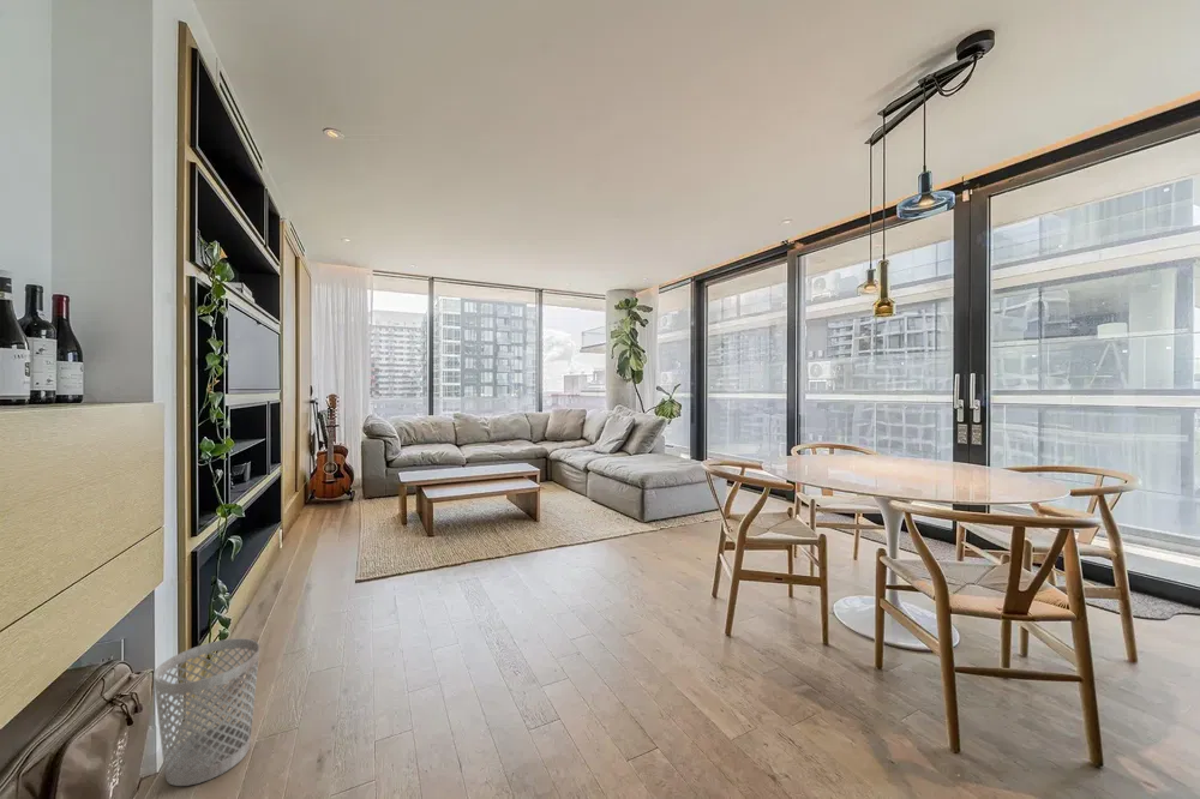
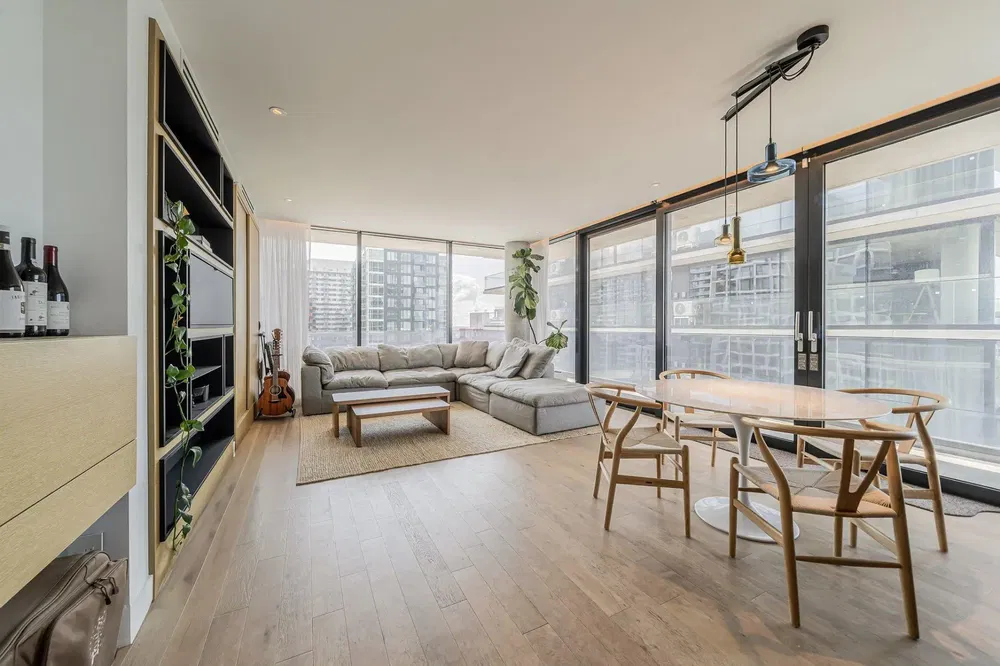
- wastebasket [152,637,260,787]
